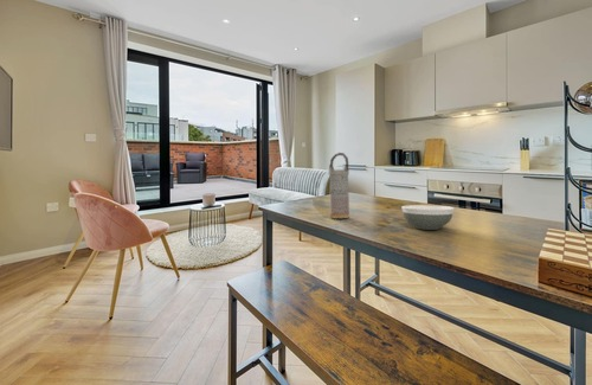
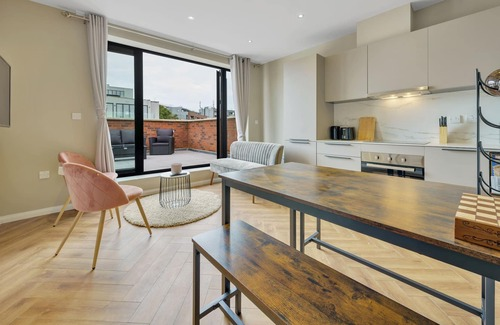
- bowl [400,204,456,231]
- vase [328,152,350,219]
